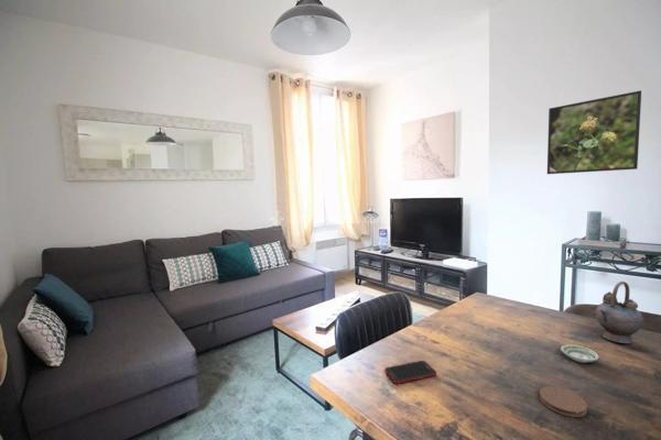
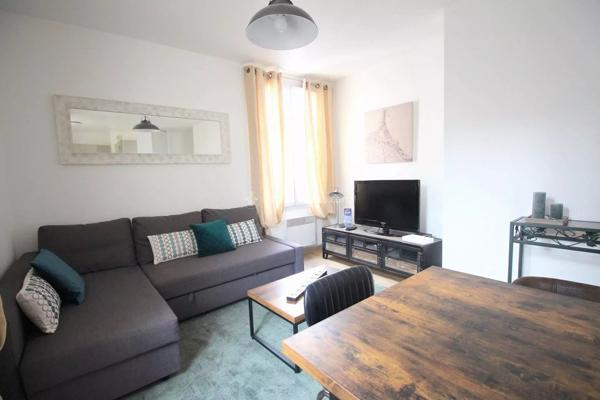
- teapot [593,280,644,344]
- cell phone [383,360,437,385]
- coaster [539,385,588,418]
- saucer [560,343,599,364]
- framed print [546,89,642,175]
